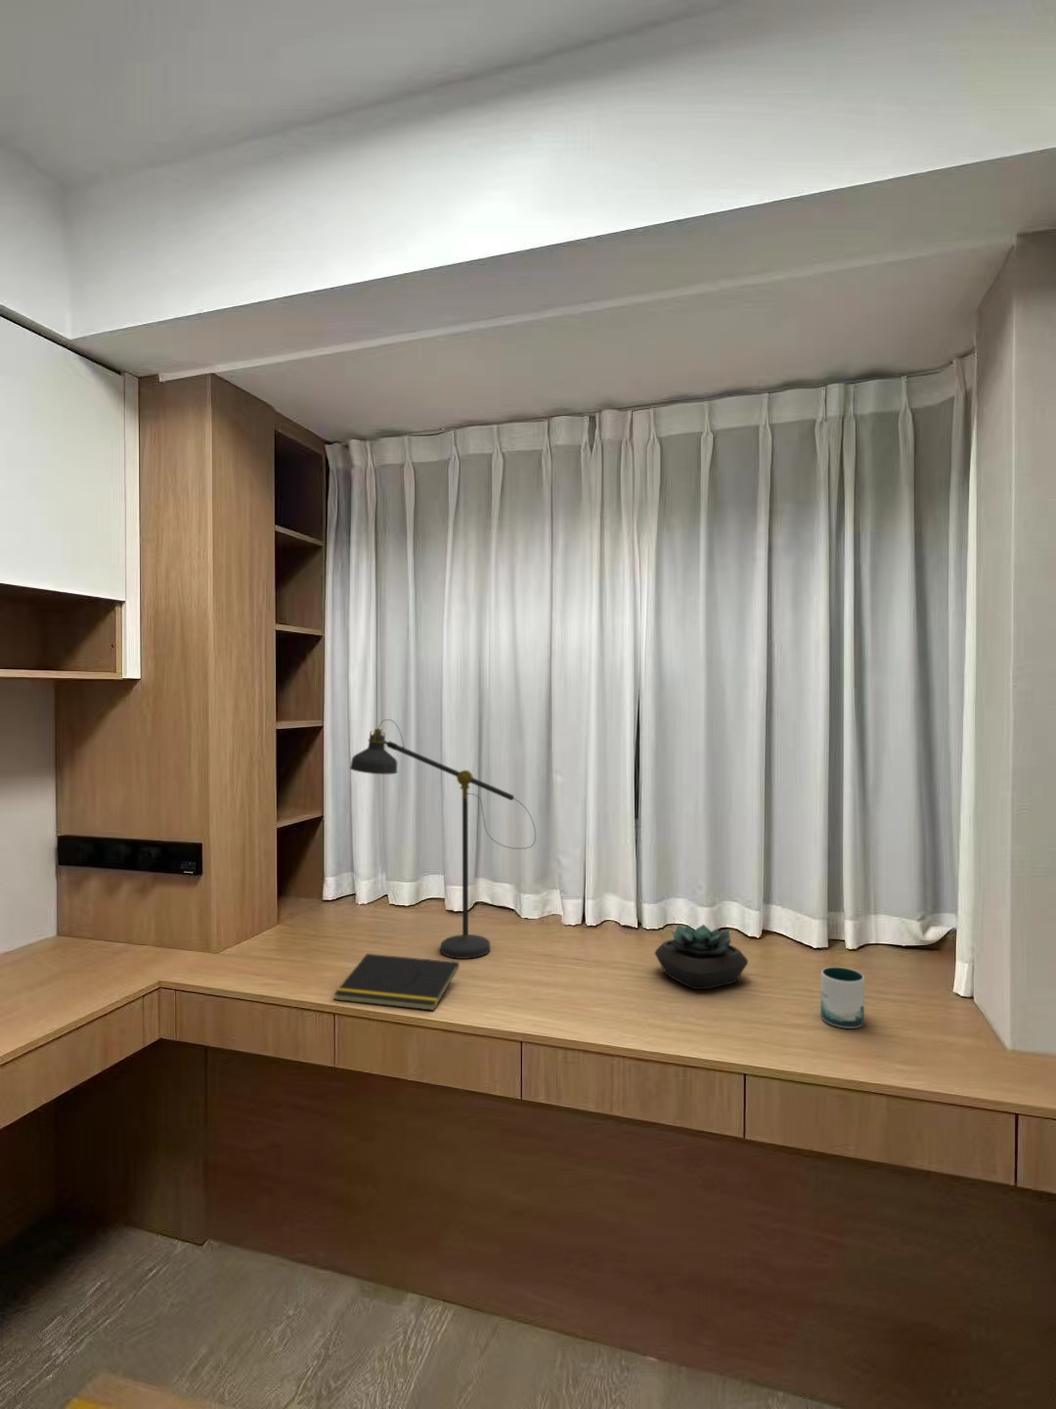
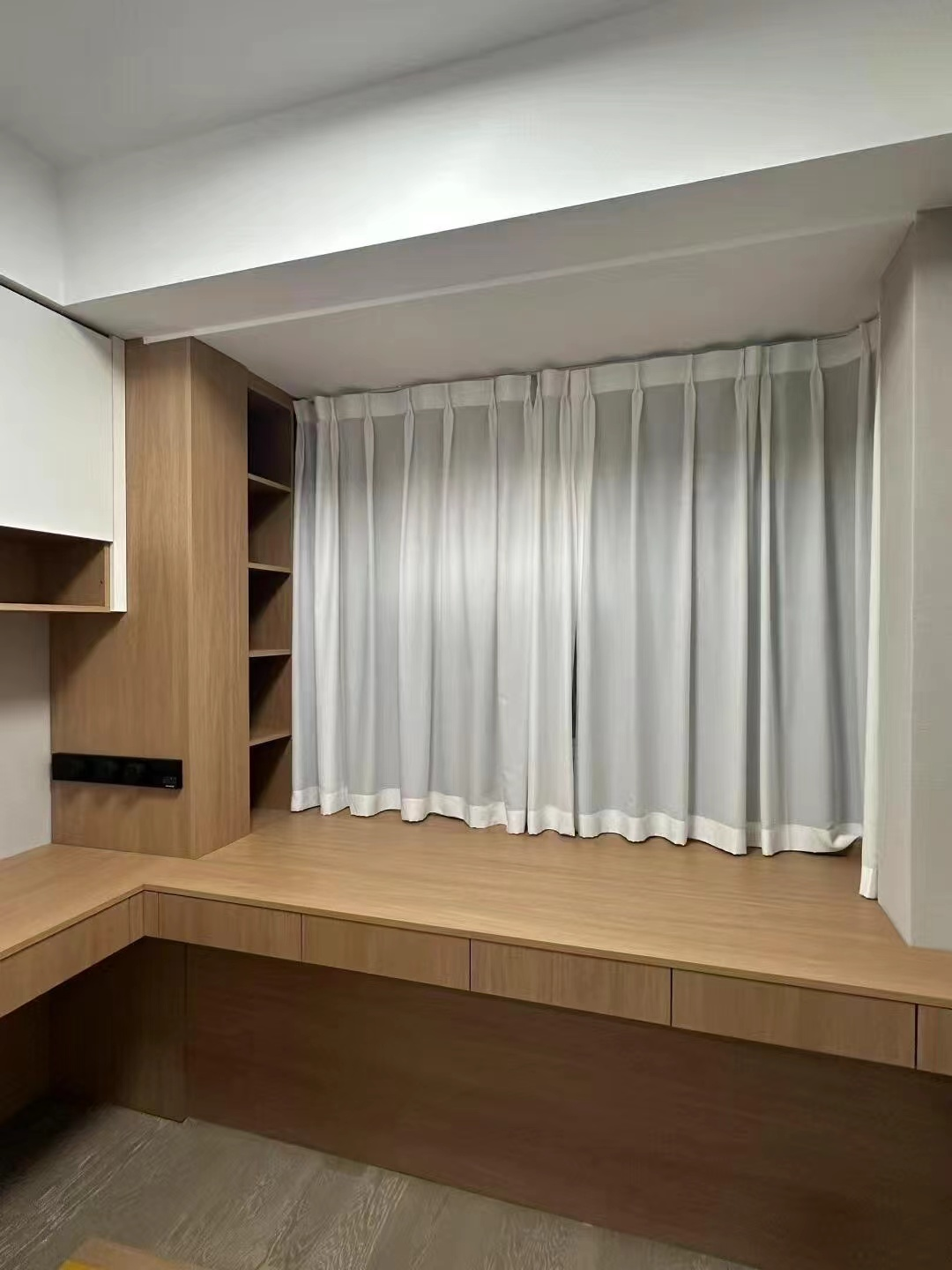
- notepad [333,953,460,1012]
- mug [820,965,865,1030]
- succulent plant [654,924,749,991]
- desk lamp [349,718,537,960]
